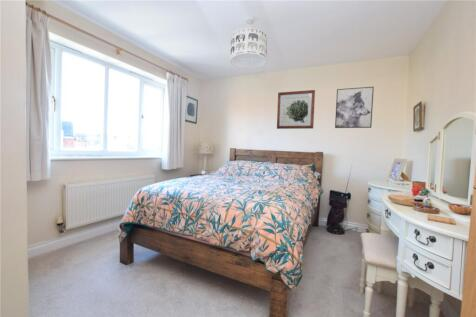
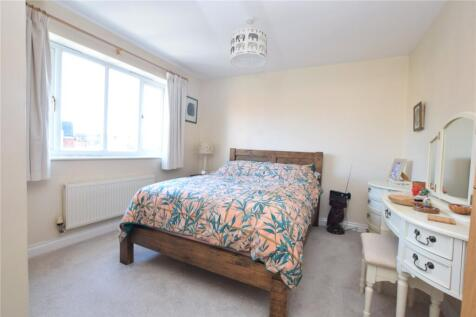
- wall art [334,86,375,129]
- wall art [276,89,316,130]
